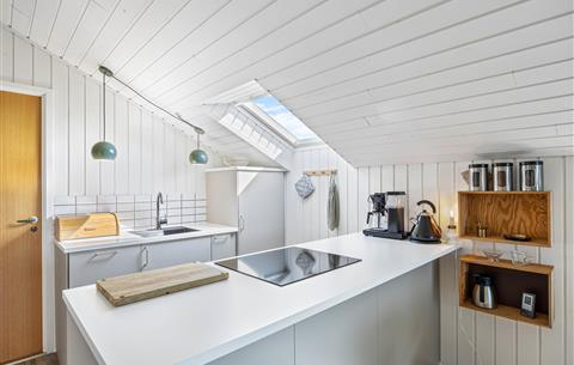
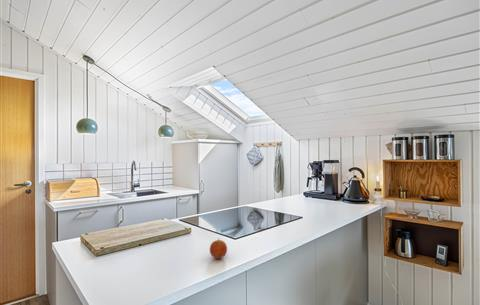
+ fruit [209,237,228,260]
